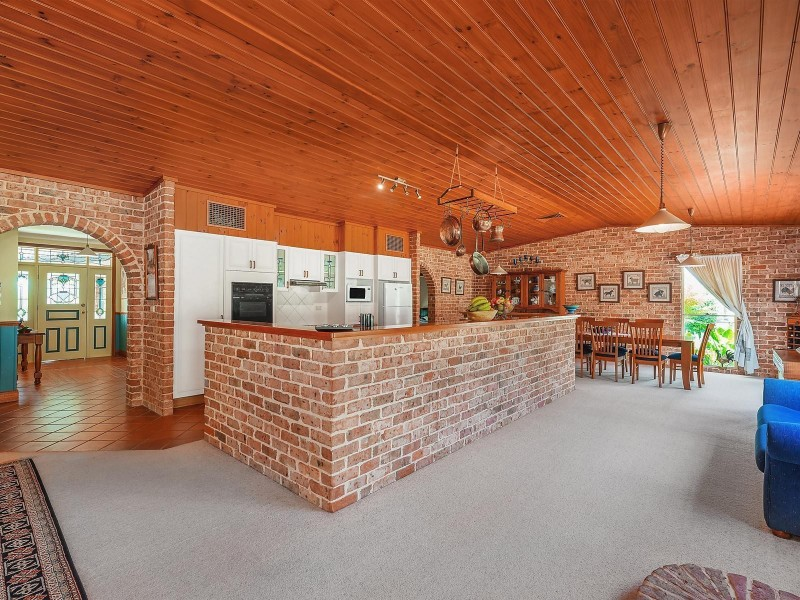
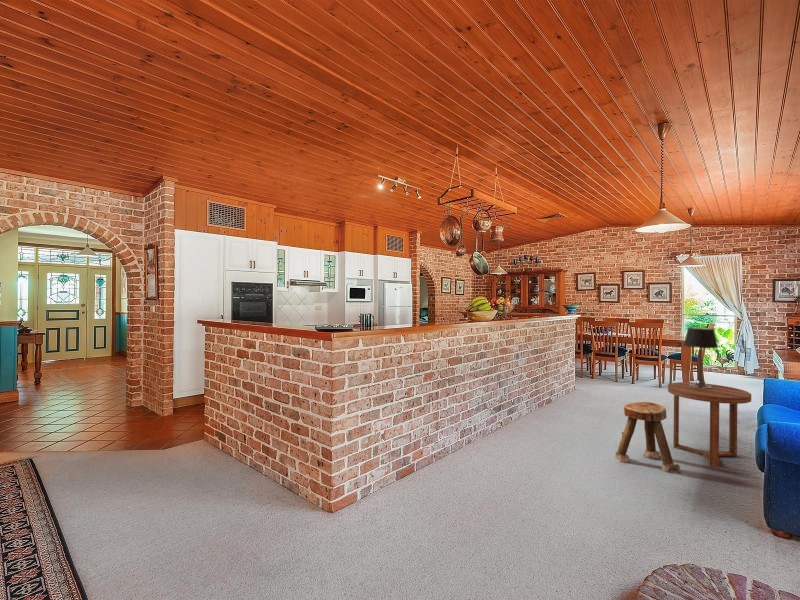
+ stool [614,401,682,474]
+ side table [667,381,752,468]
+ table lamp [682,326,720,388]
